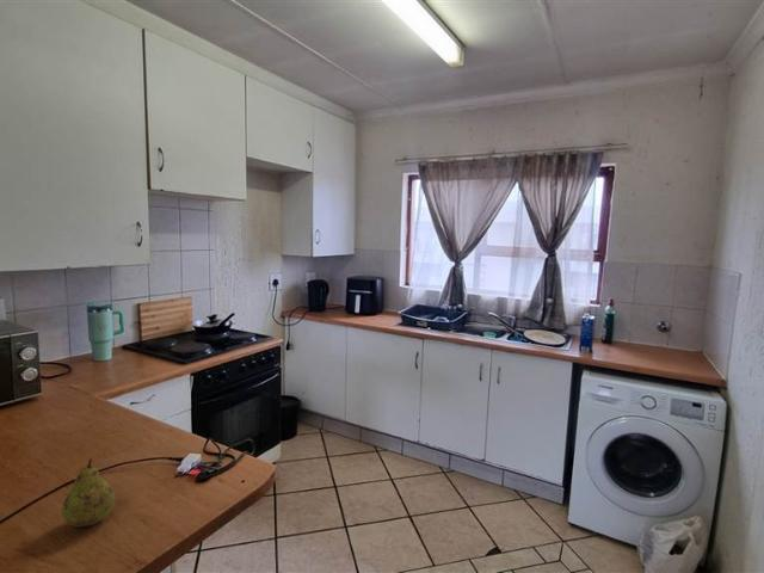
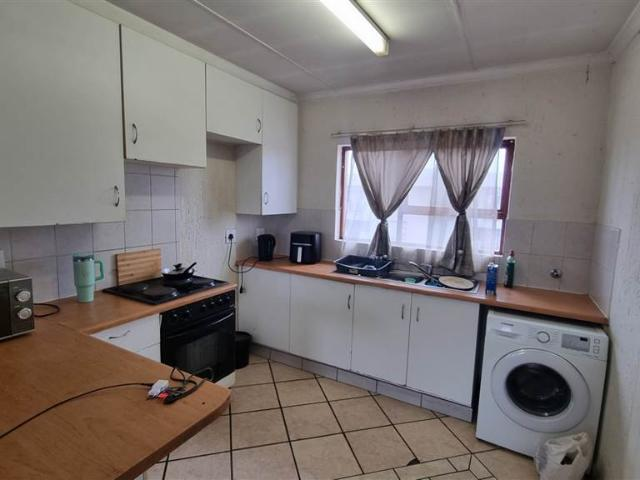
- fruit [61,457,116,528]
